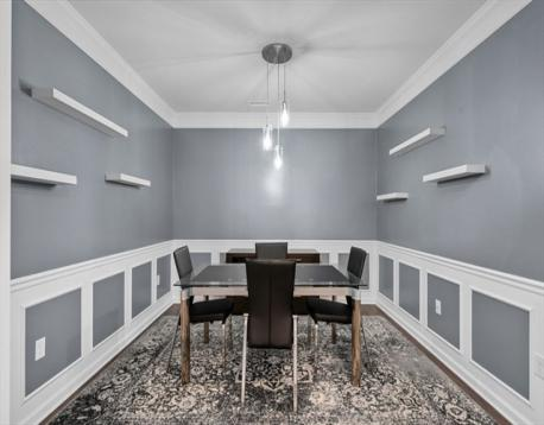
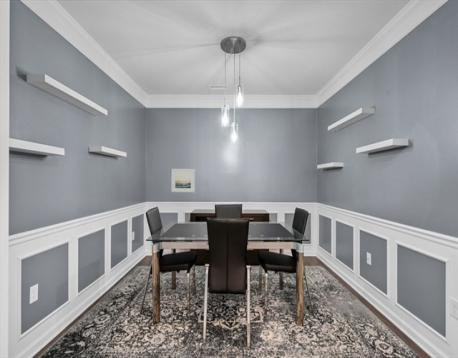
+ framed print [170,168,196,193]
